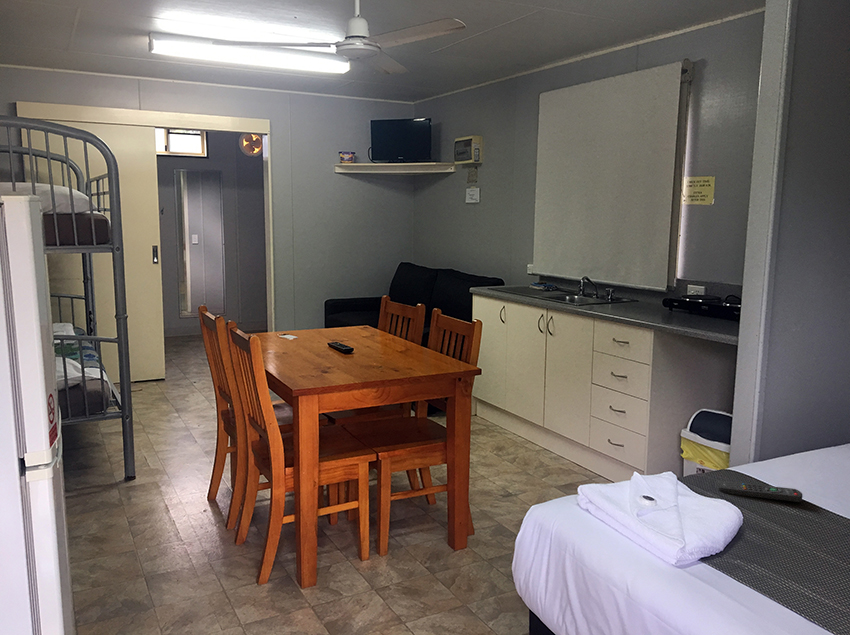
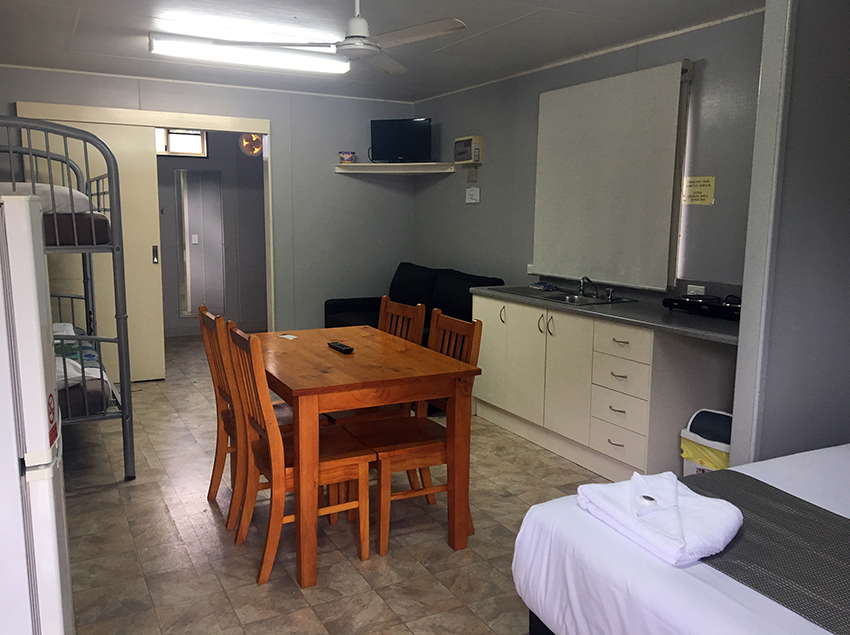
- remote control [714,480,803,503]
